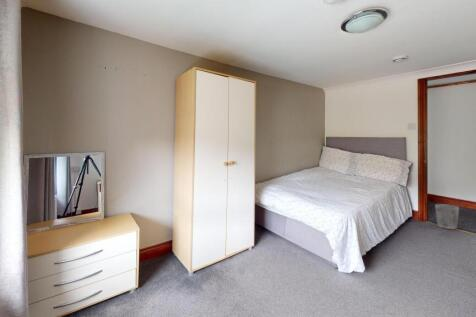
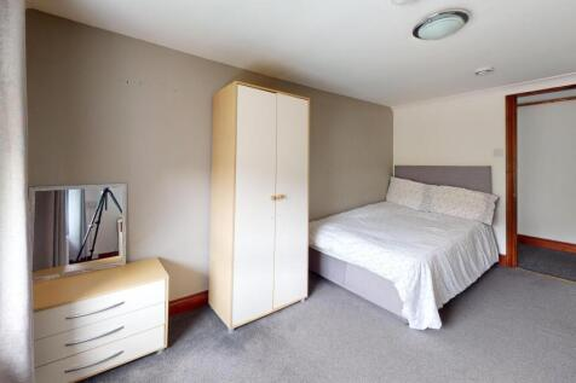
- wastebasket [434,203,460,230]
